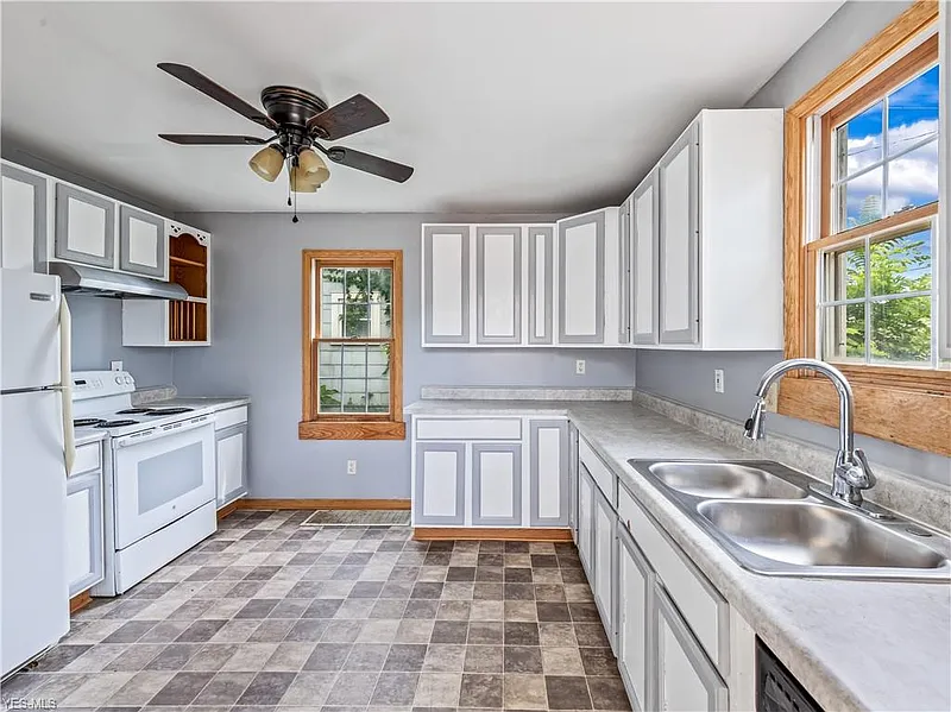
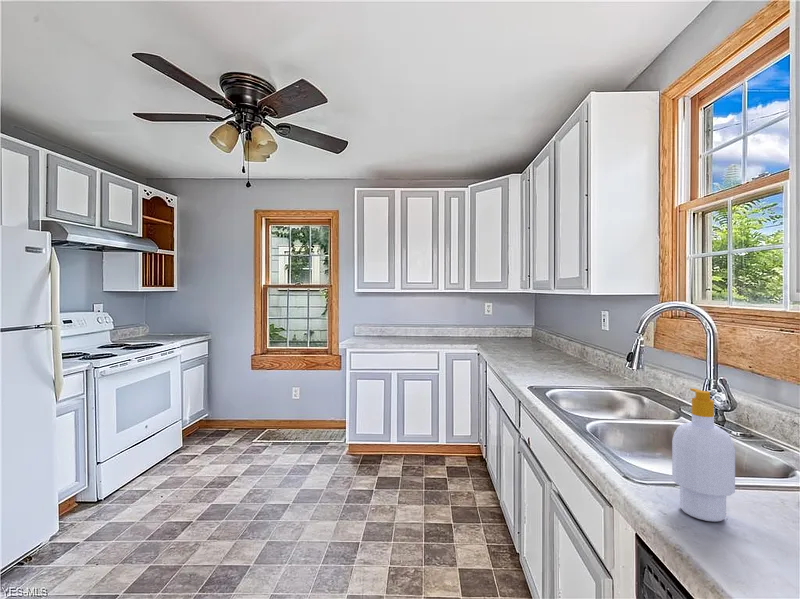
+ soap bottle [671,387,736,523]
